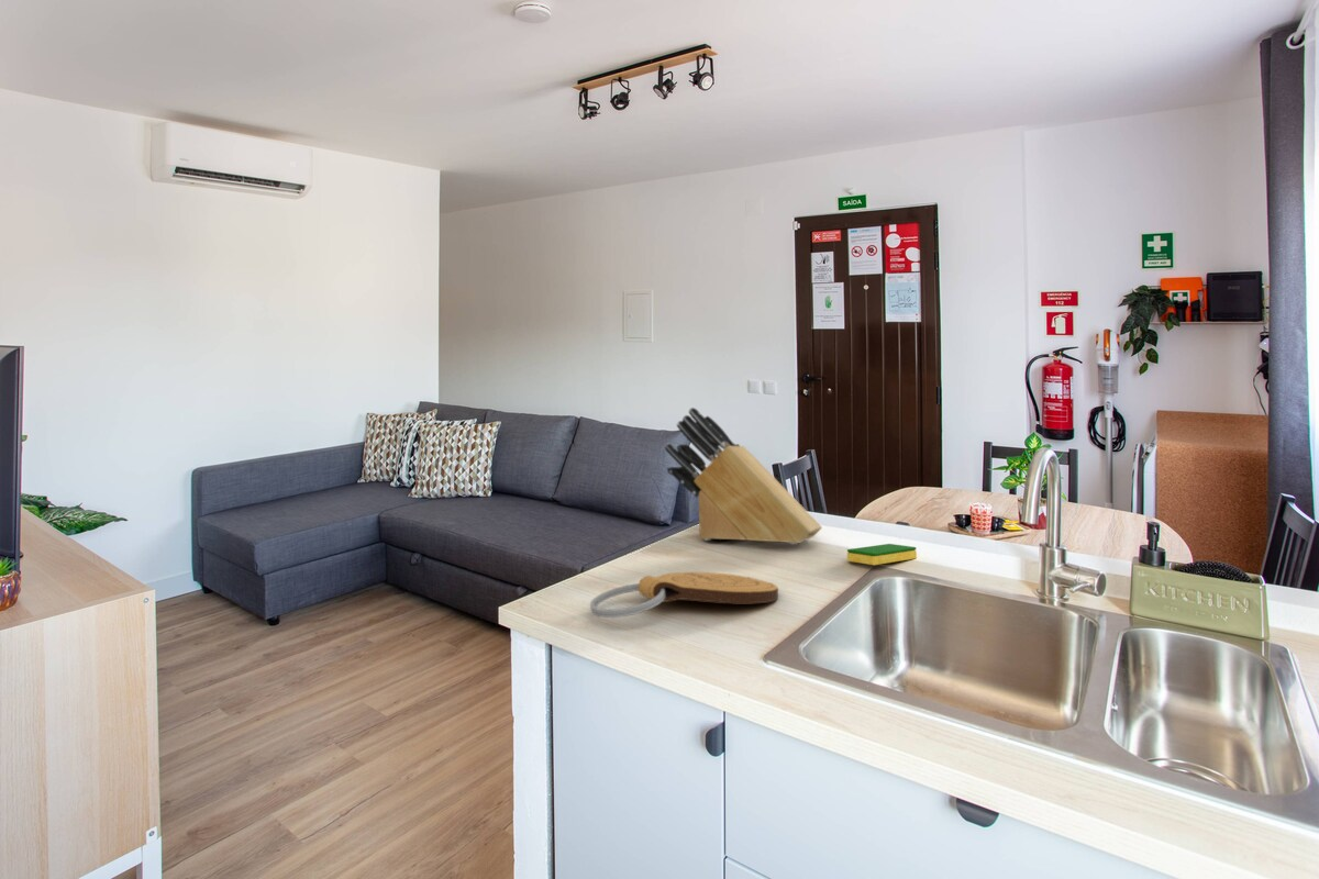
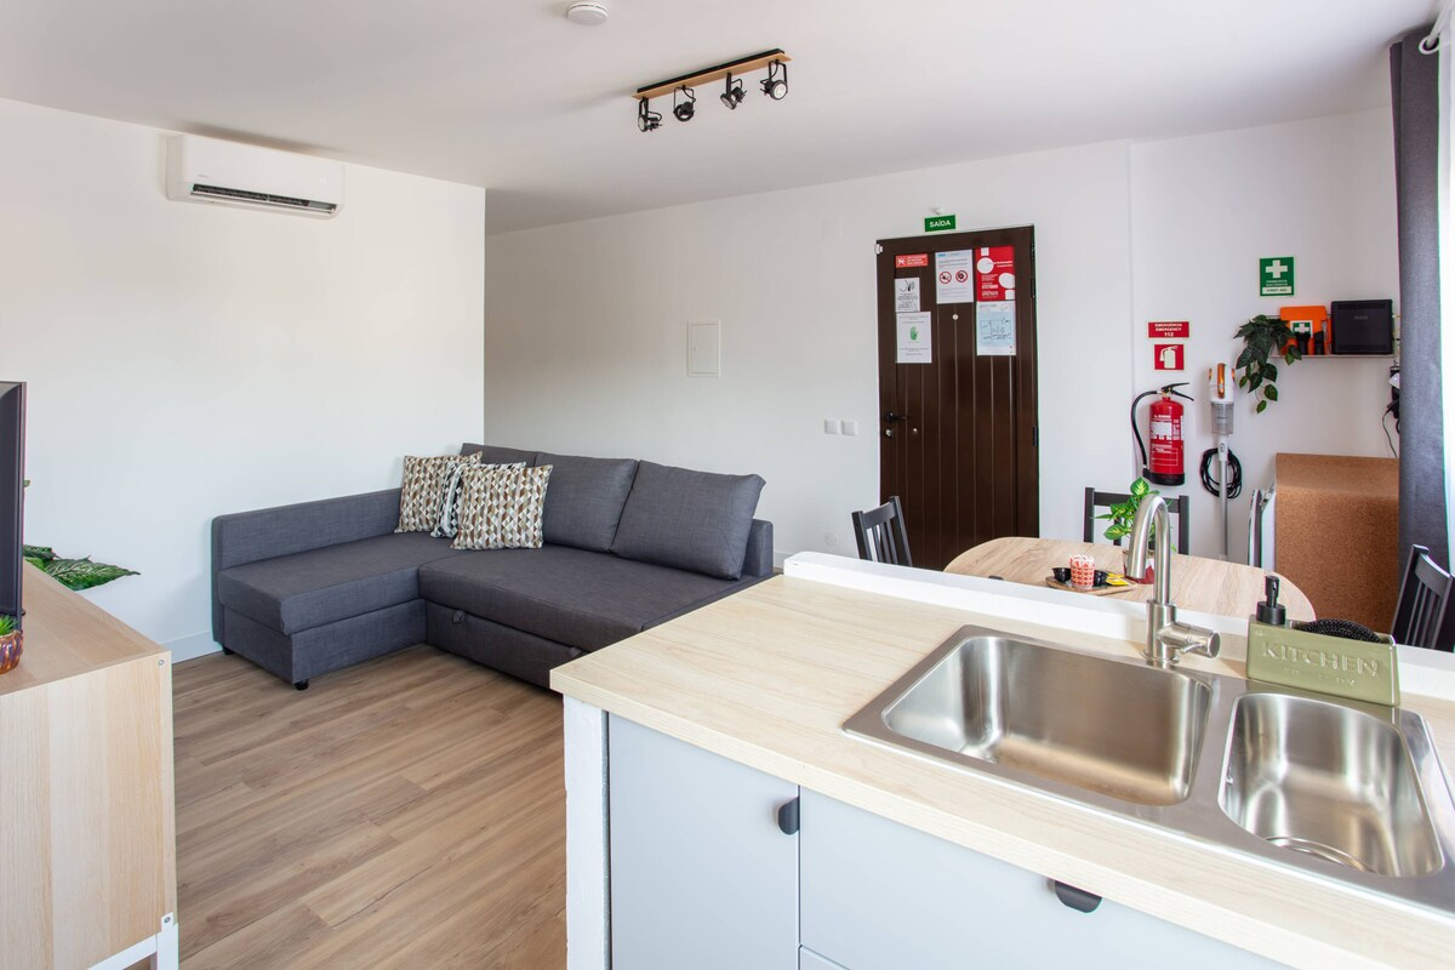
- dish sponge [846,543,918,566]
- key chain [589,571,779,619]
- knife block [664,407,823,545]
